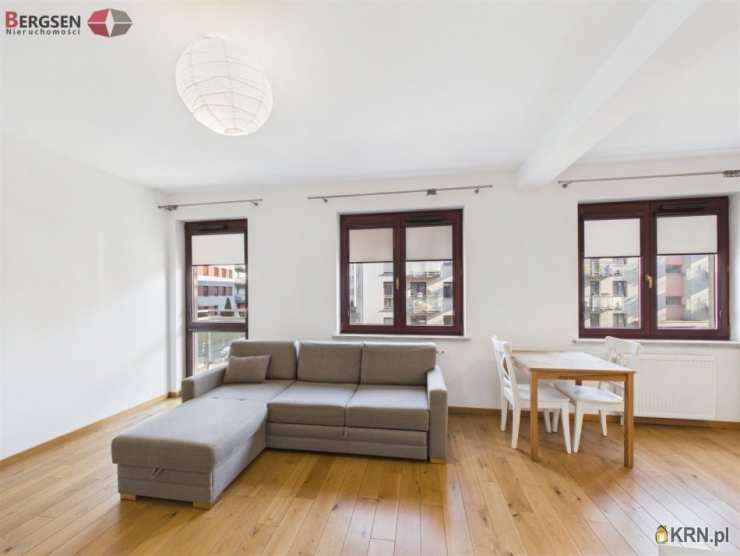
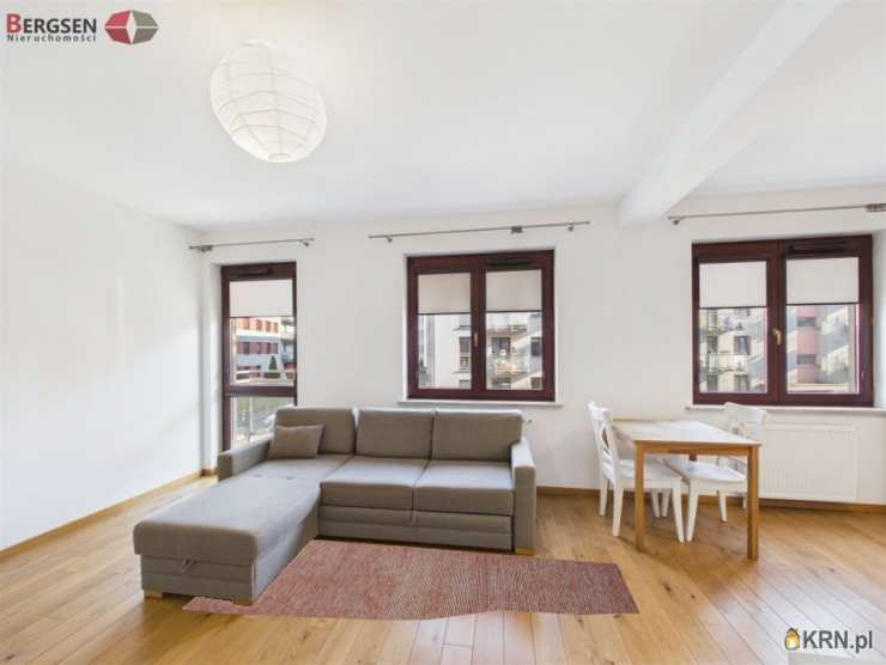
+ rug [181,538,642,622]
